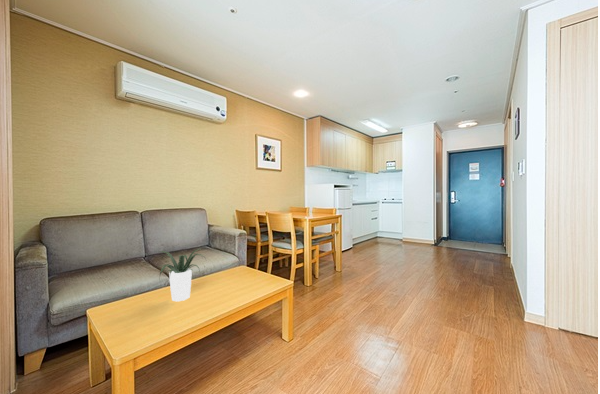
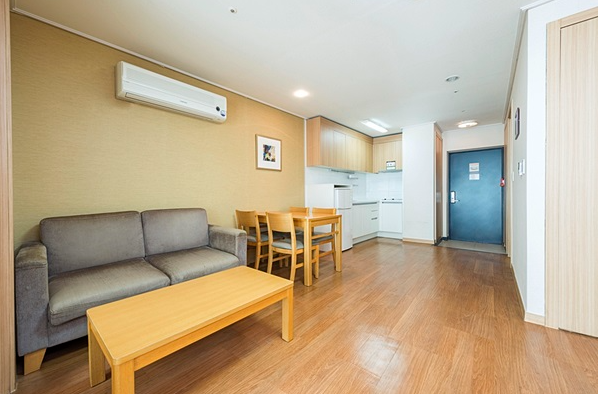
- potted plant [150,248,207,303]
